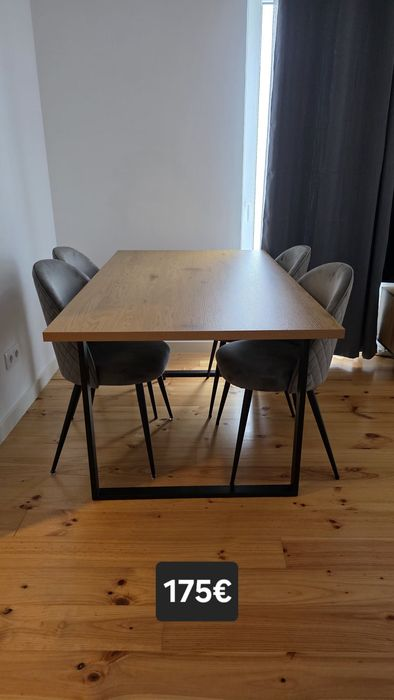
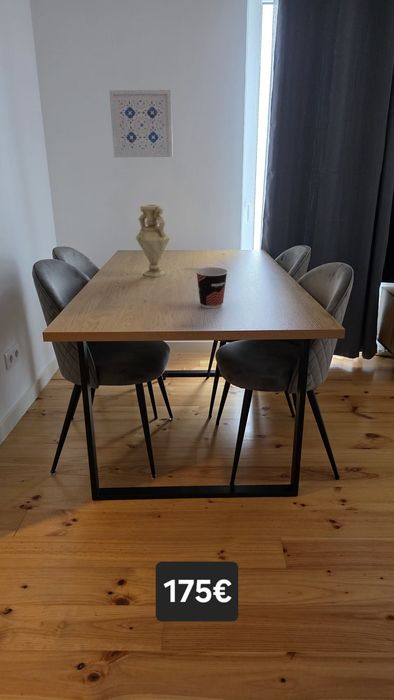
+ cup [195,266,229,310]
+ wall art [108,89,174,158]
+ vase [135,203,171,278]
